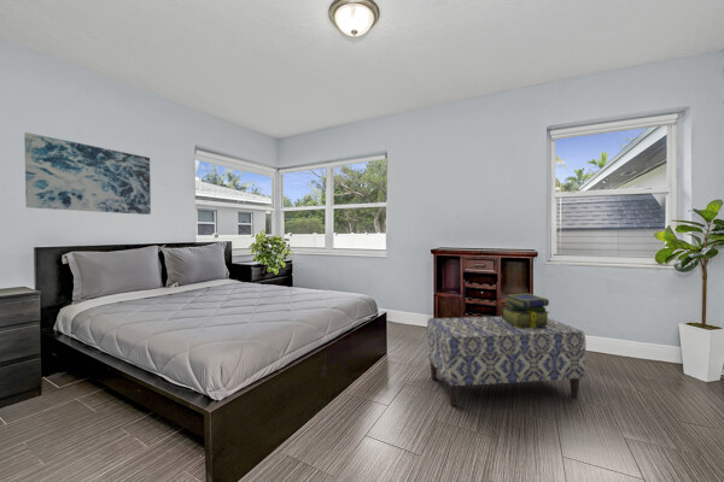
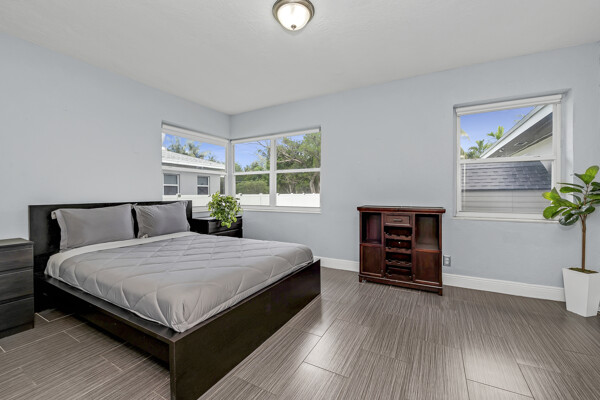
- stack of books [500,293,550,328]
- wall art [23,131,152,216]
- bench [426,315,586,407]
